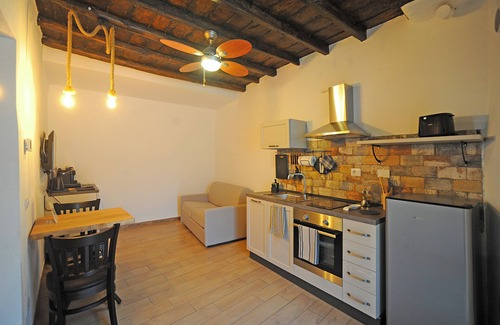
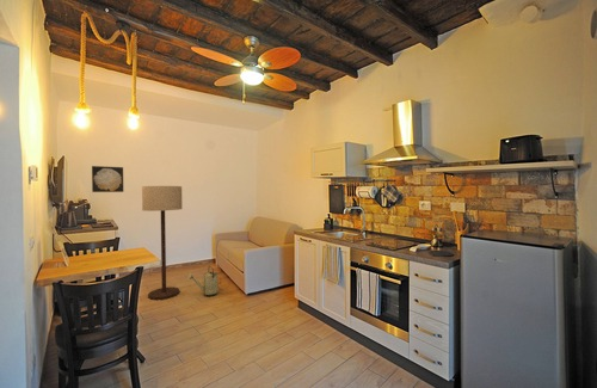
+ wall art [91,165,124,193]
+ watering can [186,265,222,297]
+ floor lamp [141,185,183,301]
